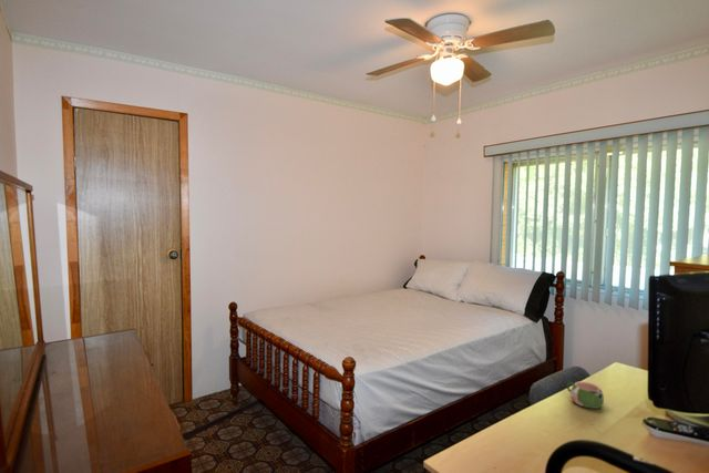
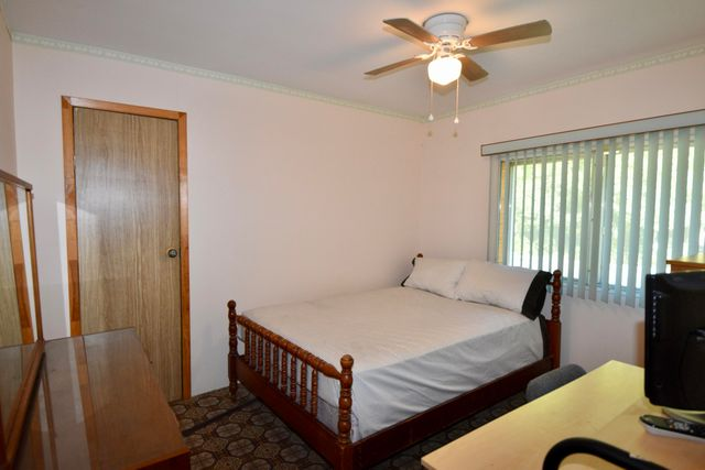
- mug [566,380,605,410]
